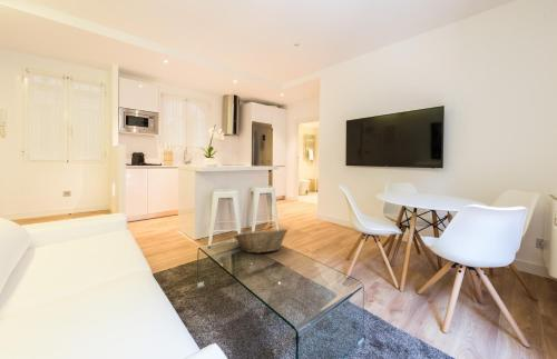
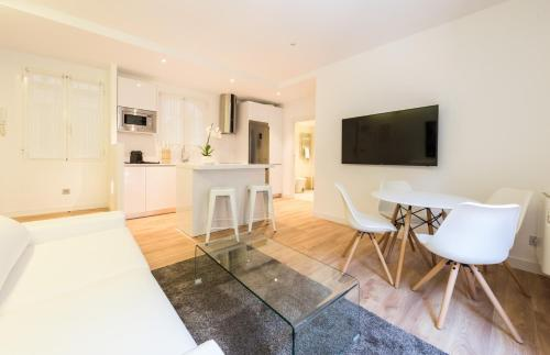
- fruit basket [233,228,289,255]
